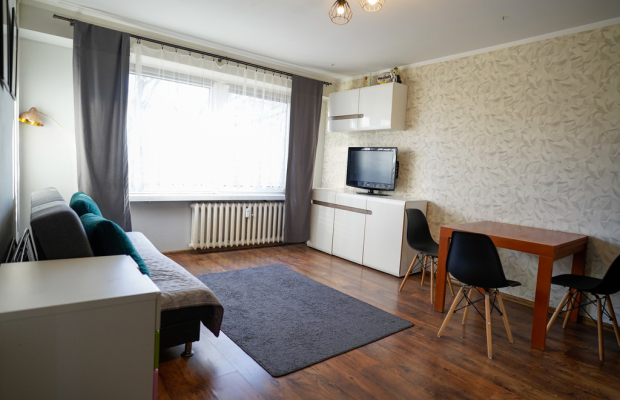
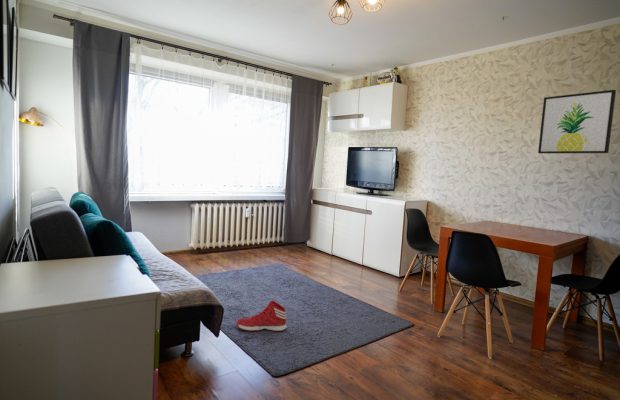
+ wall art [537,89,617,154]
+ sneaker [236,300,287,332]
